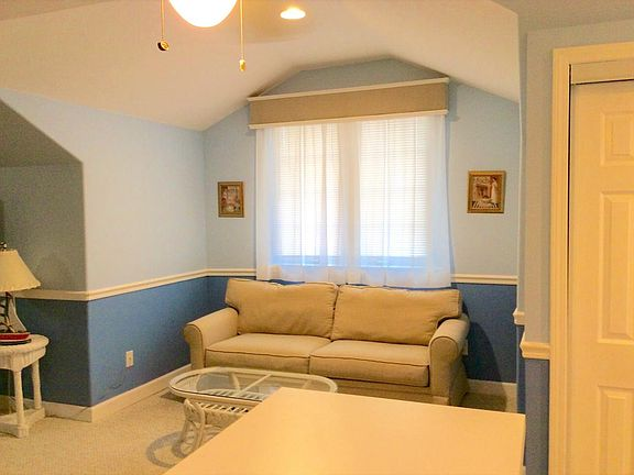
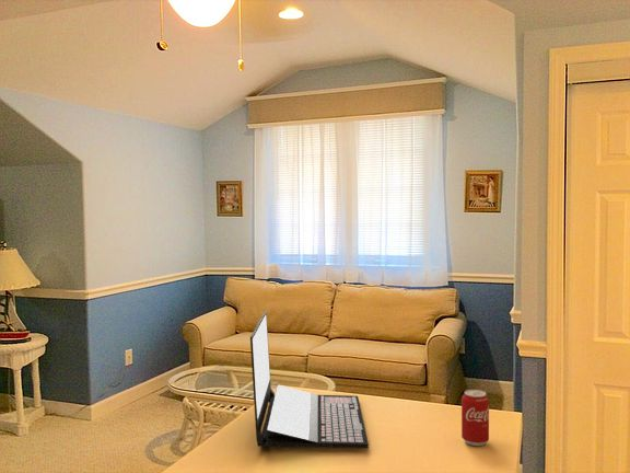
+ beverage can [460,389,490,447]
+ laptop [249,311,370,449]
